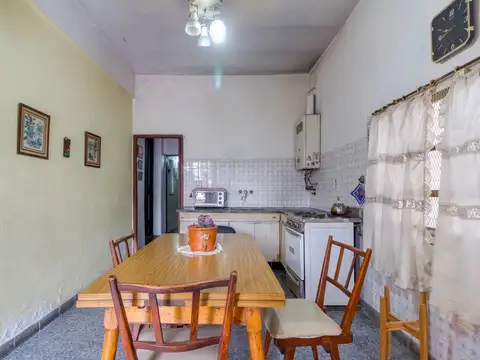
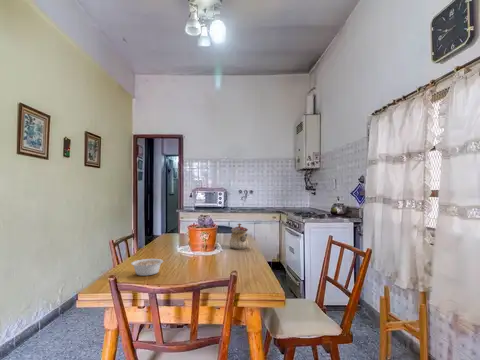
+ teapot [228,222,250,250]
+ legume [130,258,168,277]
